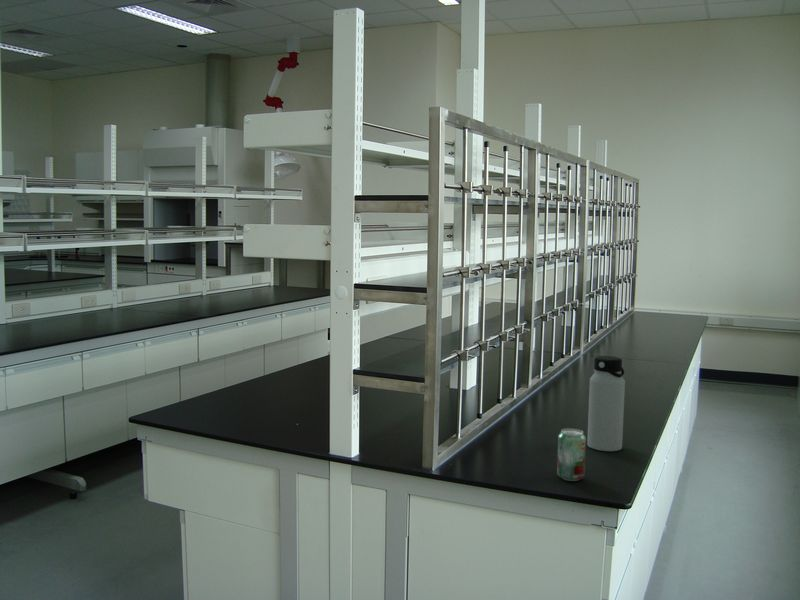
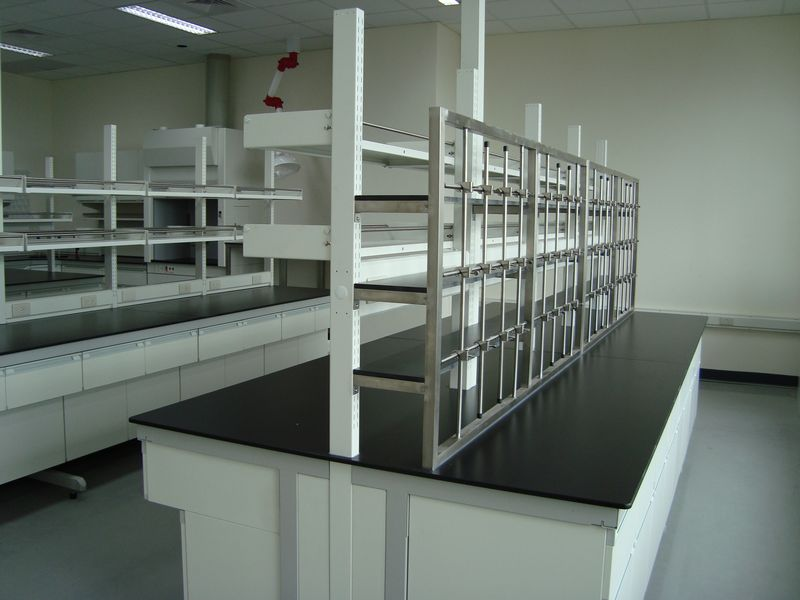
- water bottle [586,355,626,452]
- beverage can [556,428,587,482]
